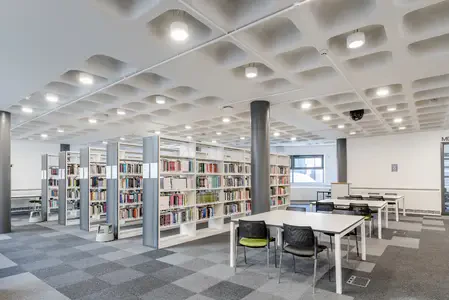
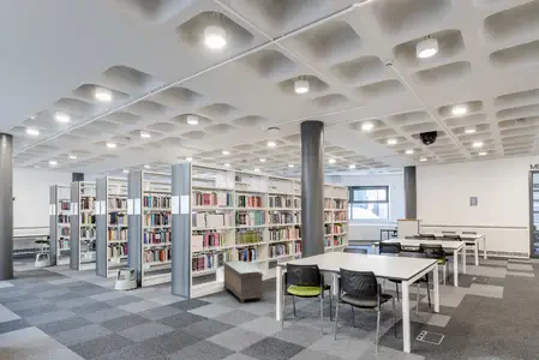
+ bench [222,259,265,305]
